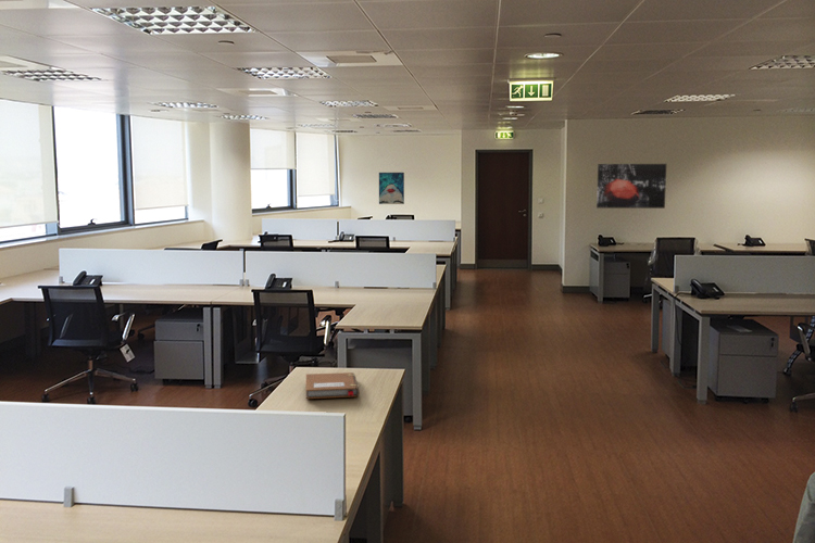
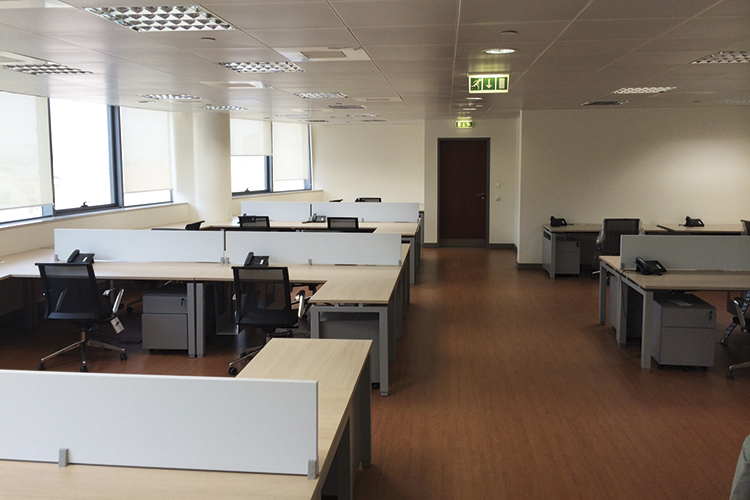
- wall art [378,172,405,205]
- notebook [305,371,360,400]
- wall art [595,163,667,210]
